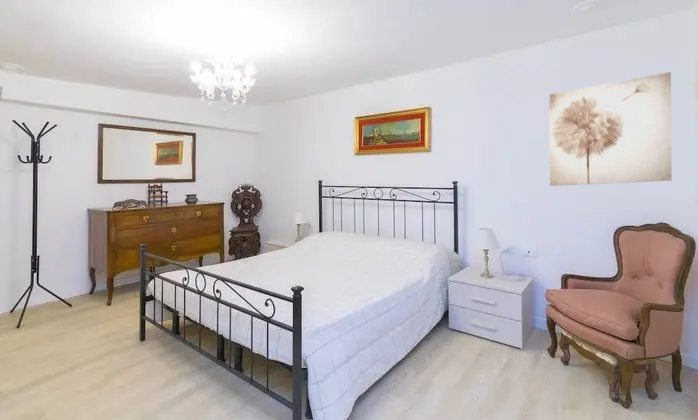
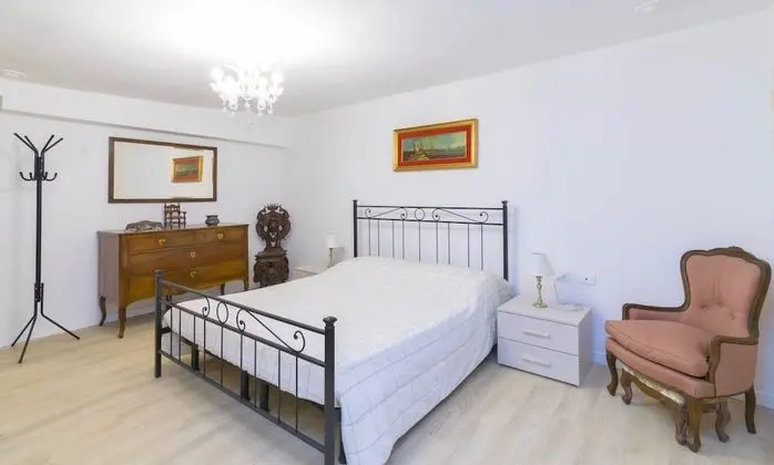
- wall art [549,71,673,187]
